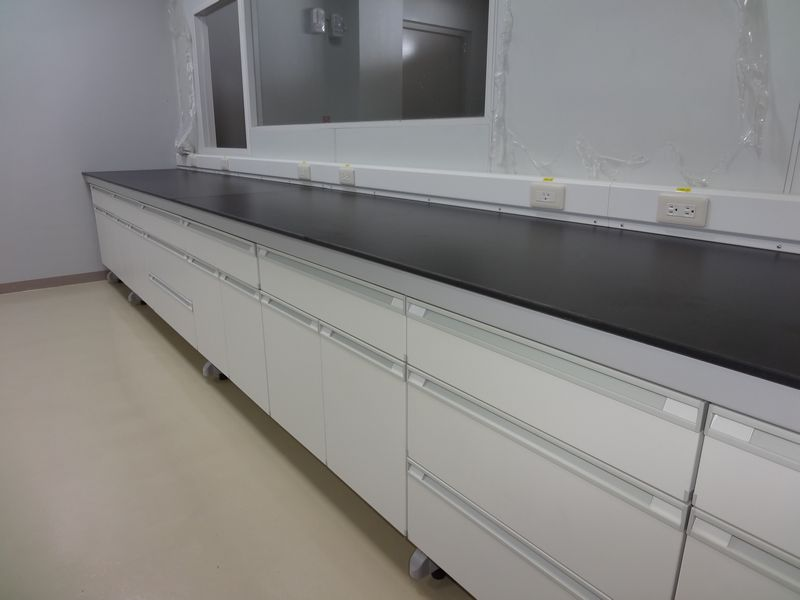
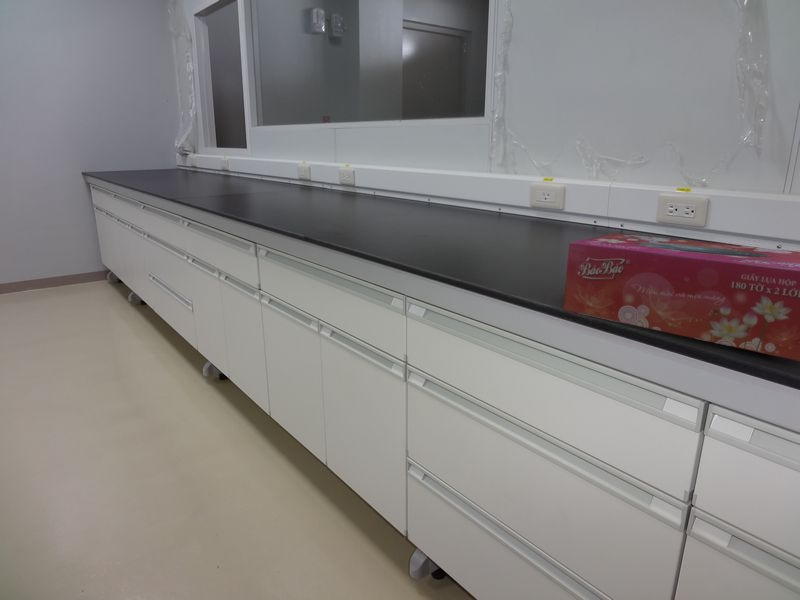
+ tissue box [562,233,800,362]
